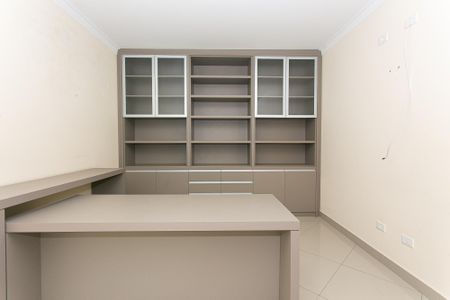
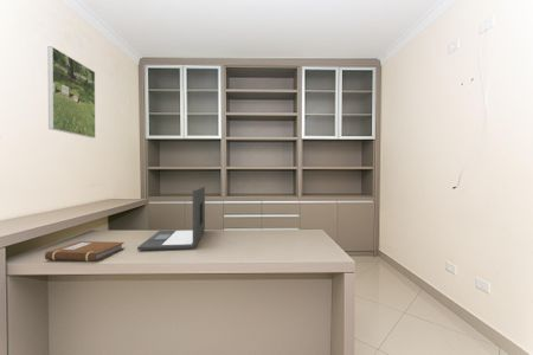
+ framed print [47,45,96,140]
+ laptop [136,186,206,251]
+ notebook [44,240,126,263]
